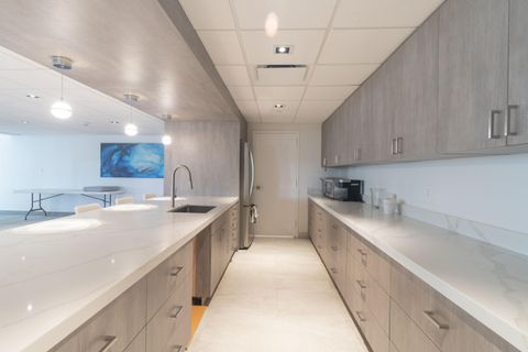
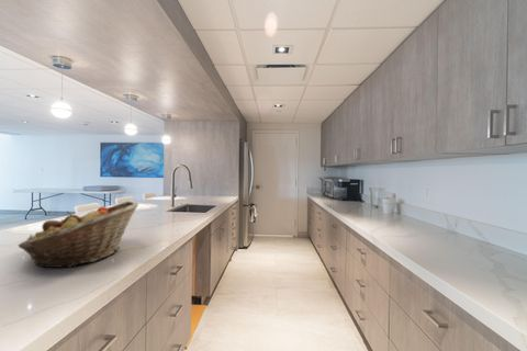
+ fruit basket [16,201,139,269]
